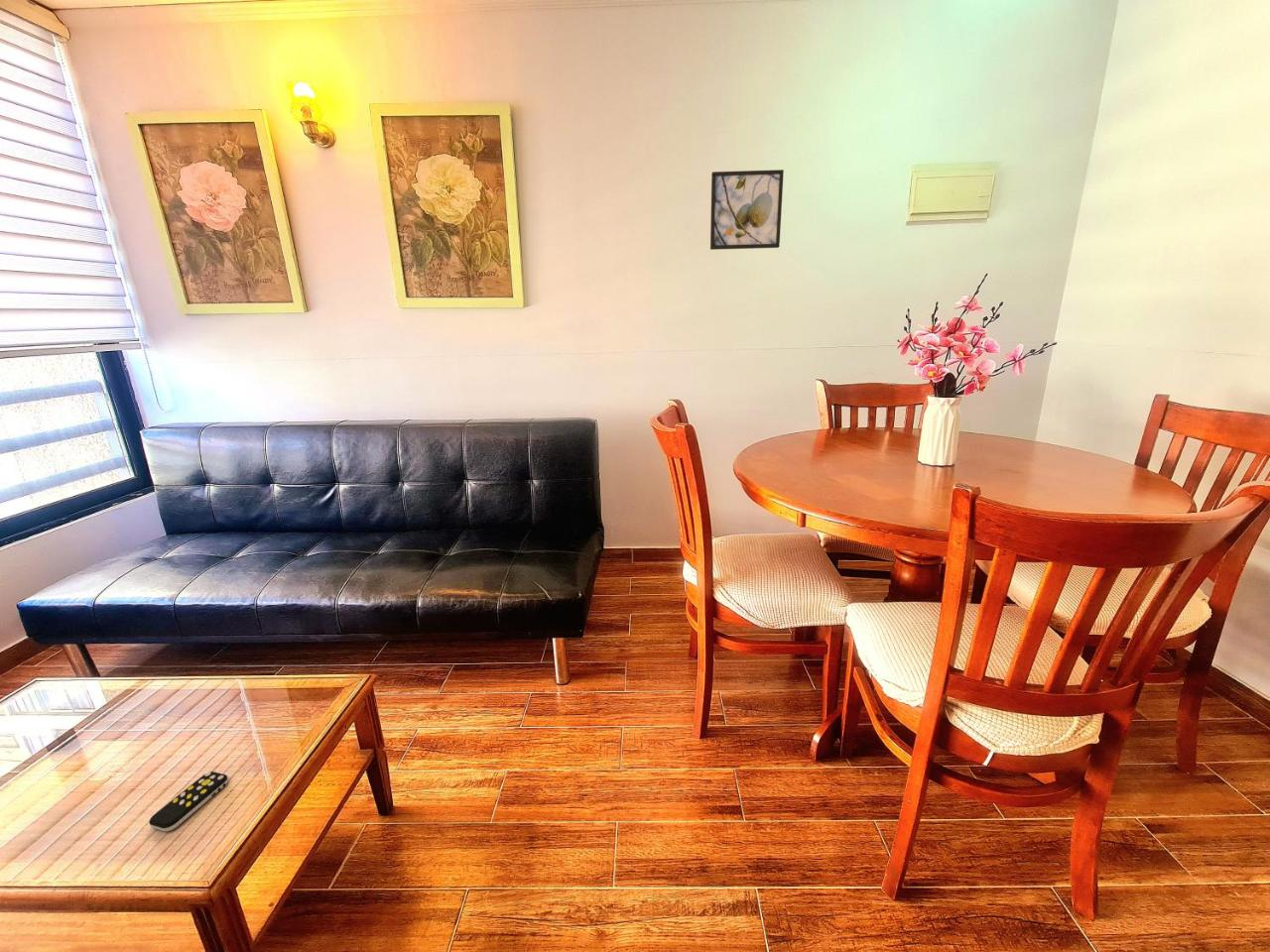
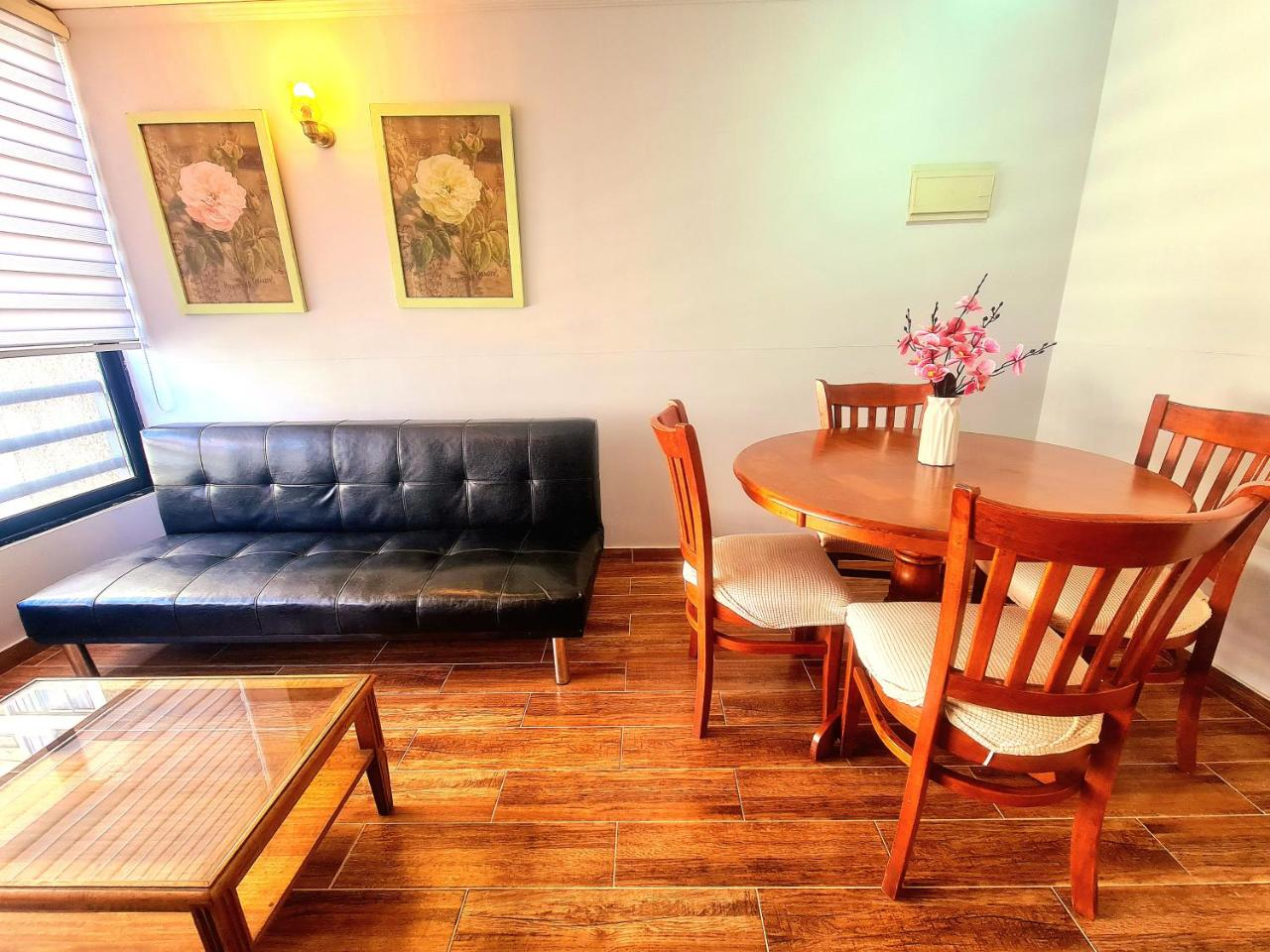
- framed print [709,169,785,251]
- remote control [149,771,229,832]
